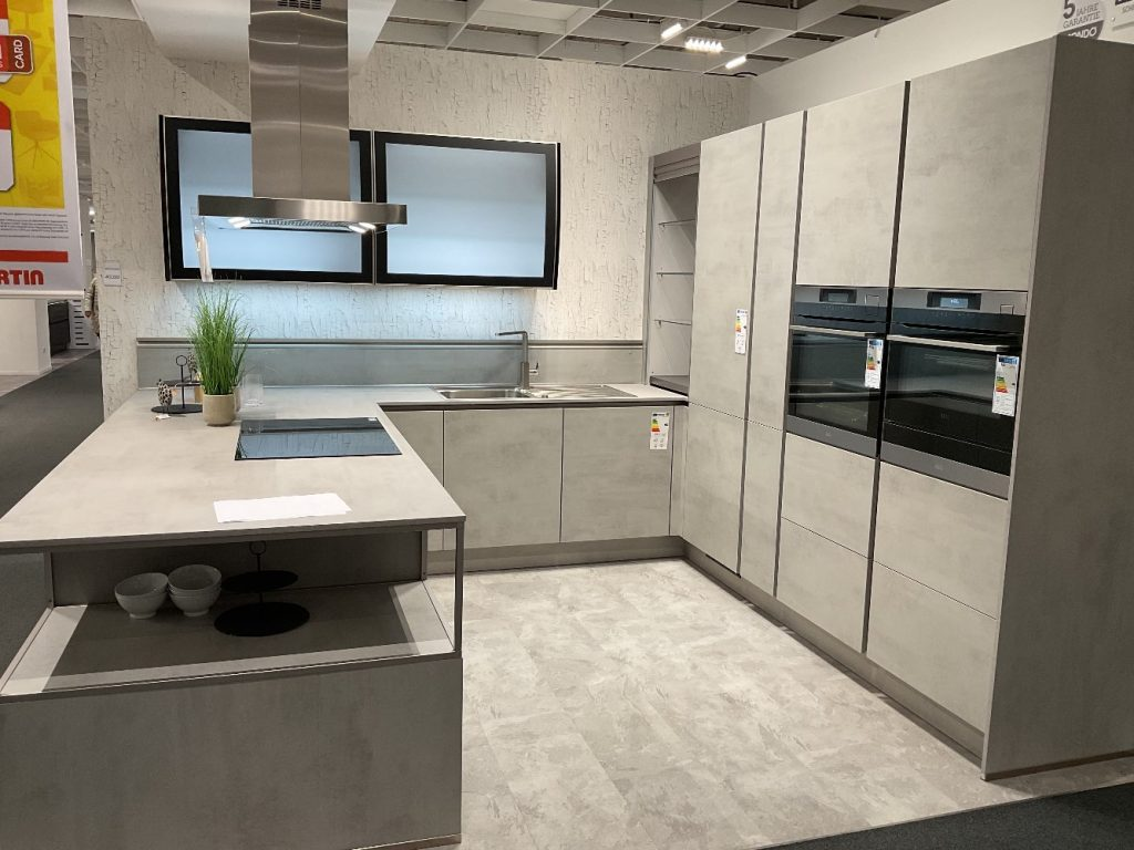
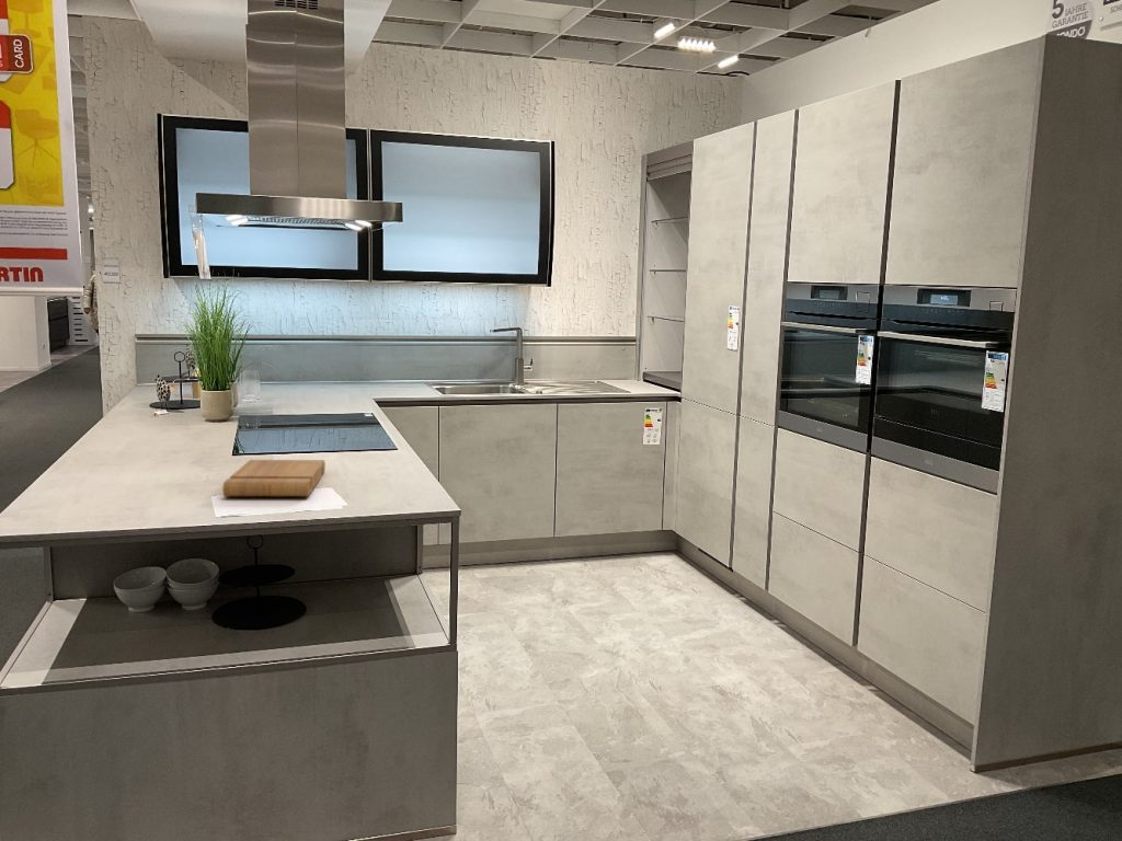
+ cutting board [221,459,327,497]
